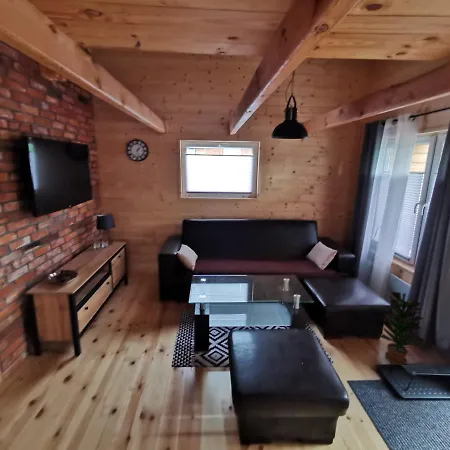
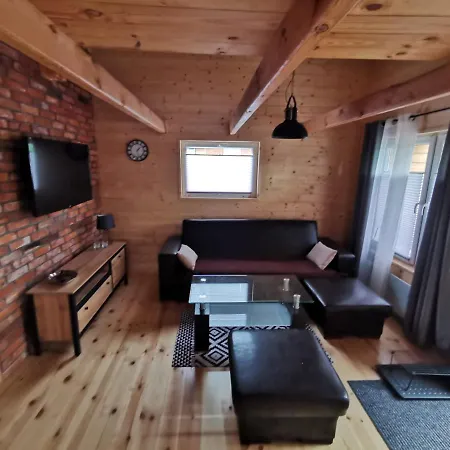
- potted plant [377,291,426,366]
